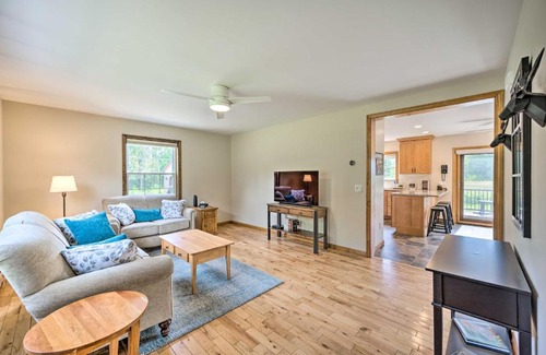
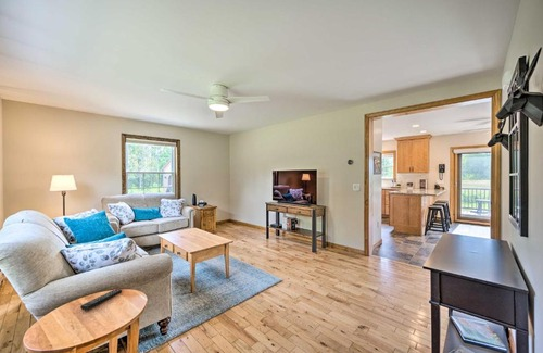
+ remote control [79,288,123,311]
